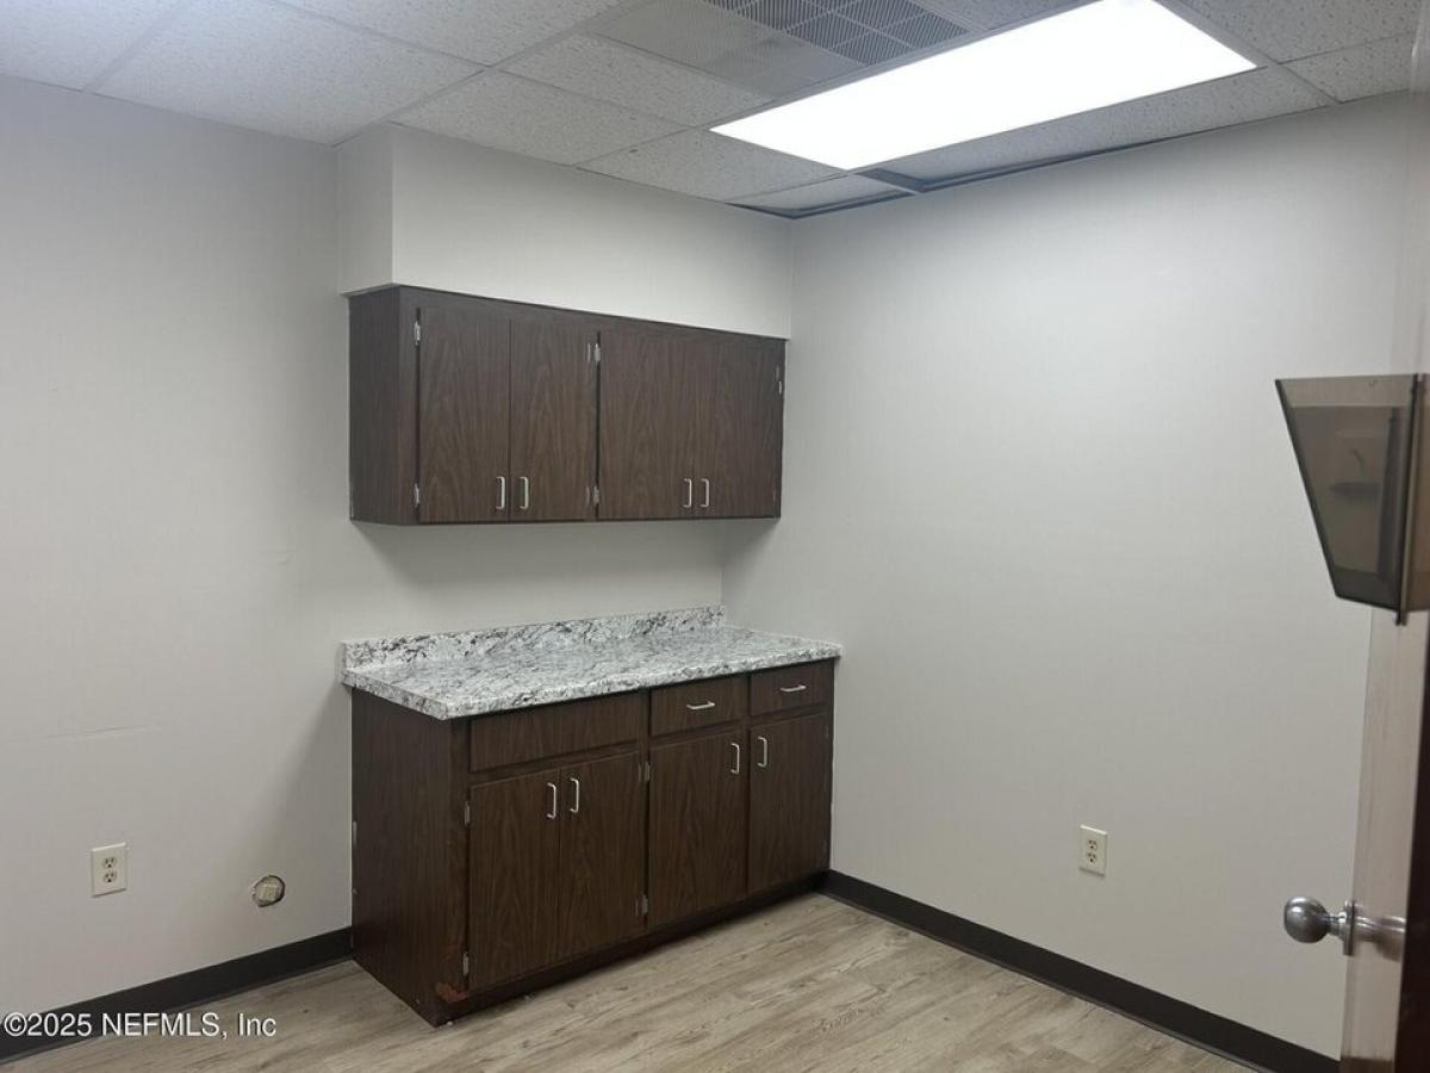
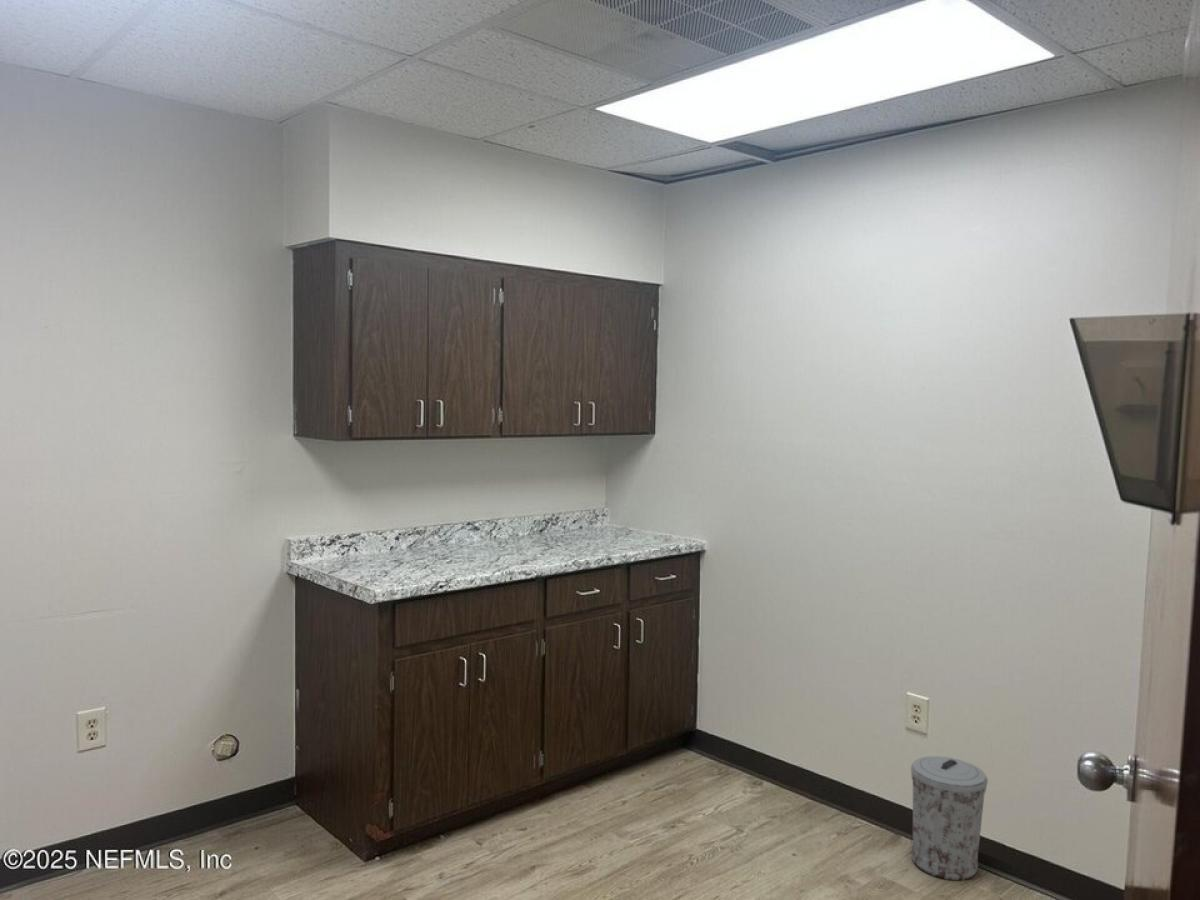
+ trash can [910,755,989,881]
